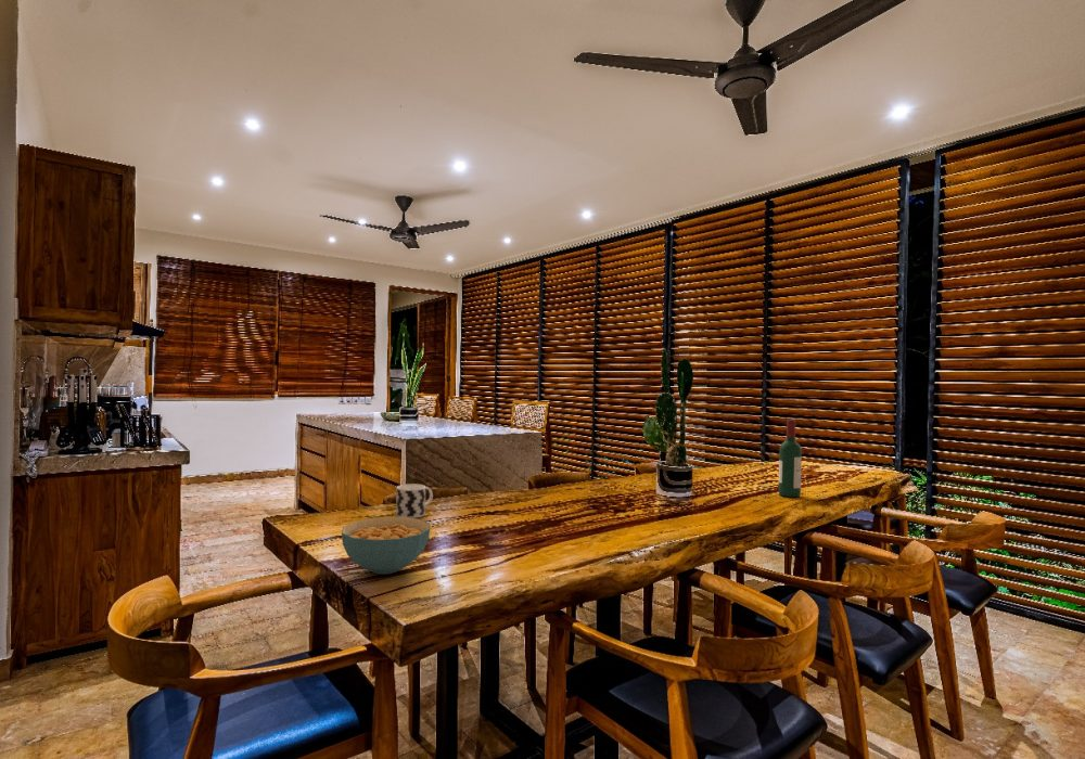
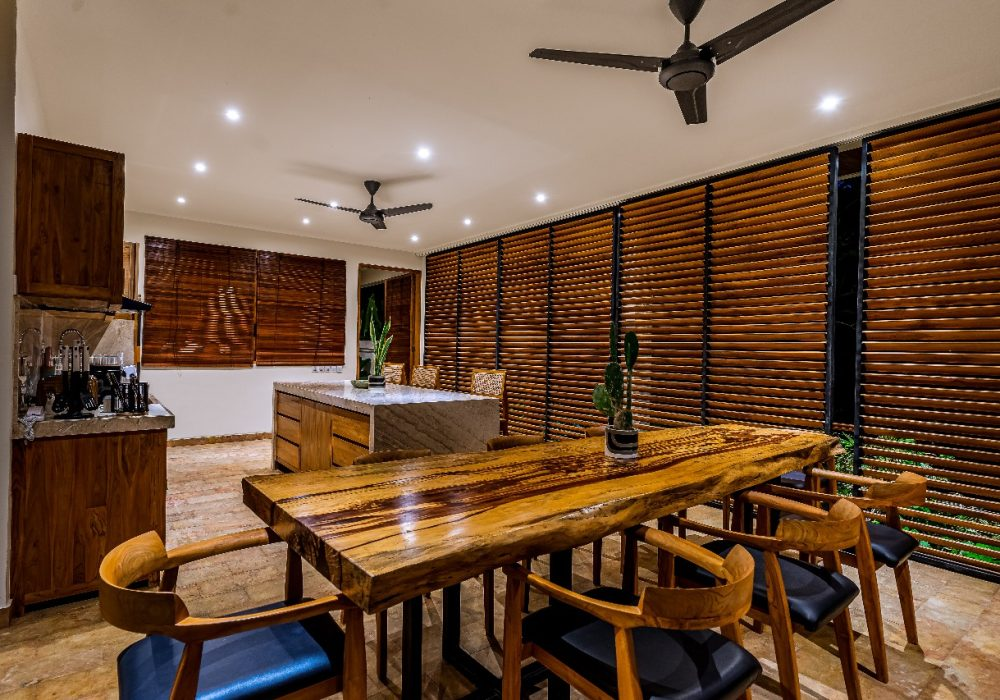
- wine bottle [778,419,803,498]
- cup [395,484,434,518]
- cereal bowl [341,516,431,576]
